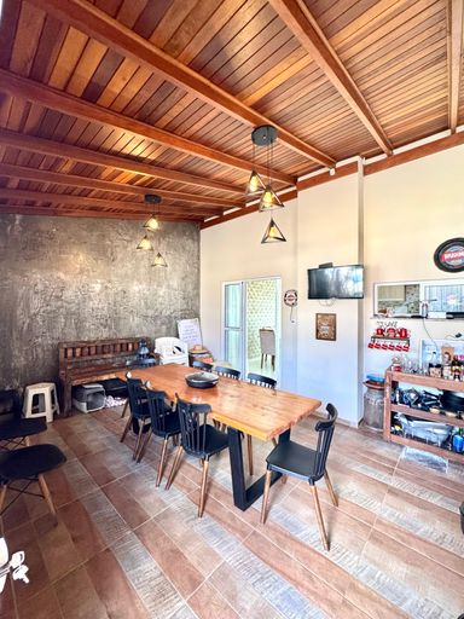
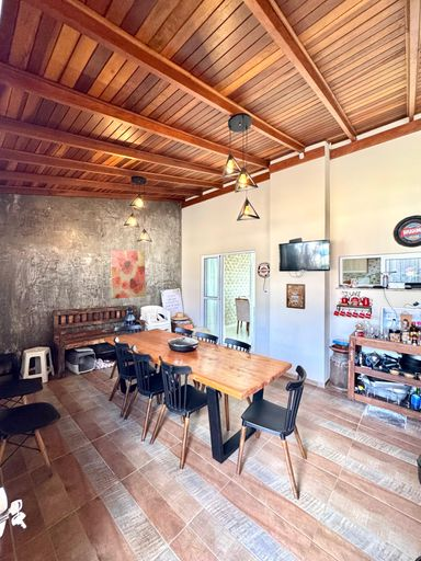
+ wall art [110,249,147,300]
